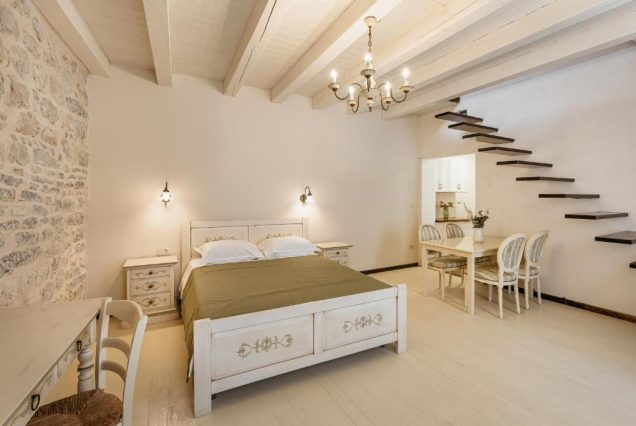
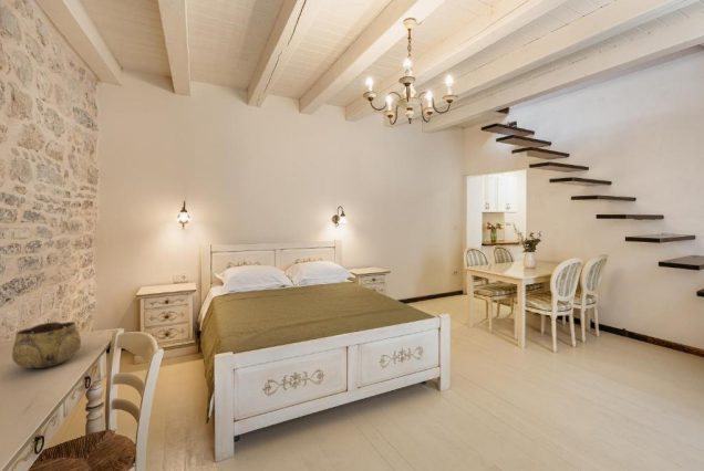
+ decorative bowl [11,321,82,369]
